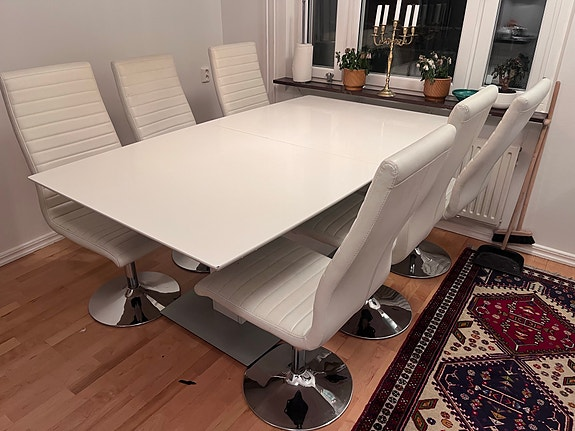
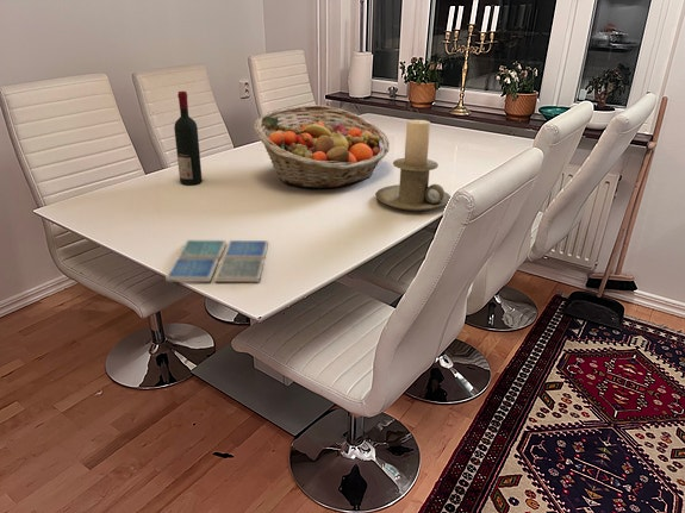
+ alcohol [173,90,204,186]
+ fruit basket [253,104,391,189]
+ drink coaster [164,239,269,283]
+ candle holder [374,119,452,212]
